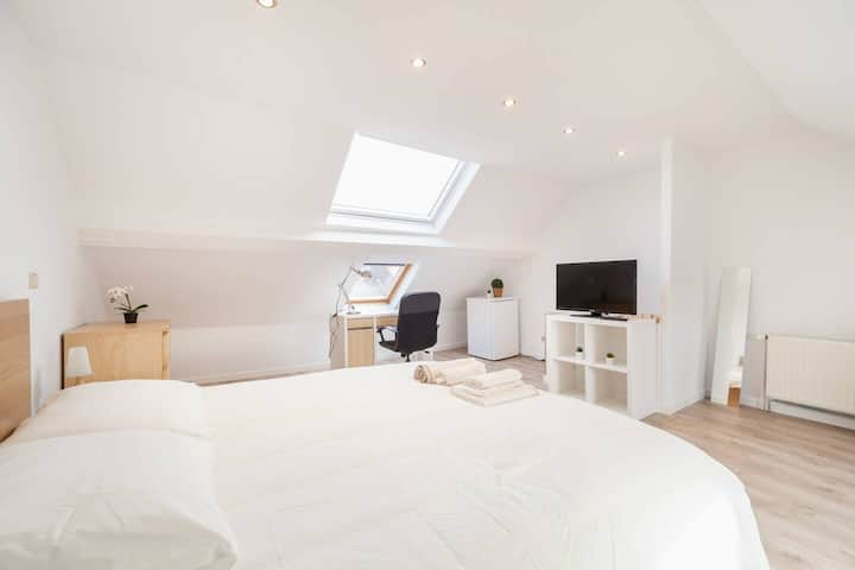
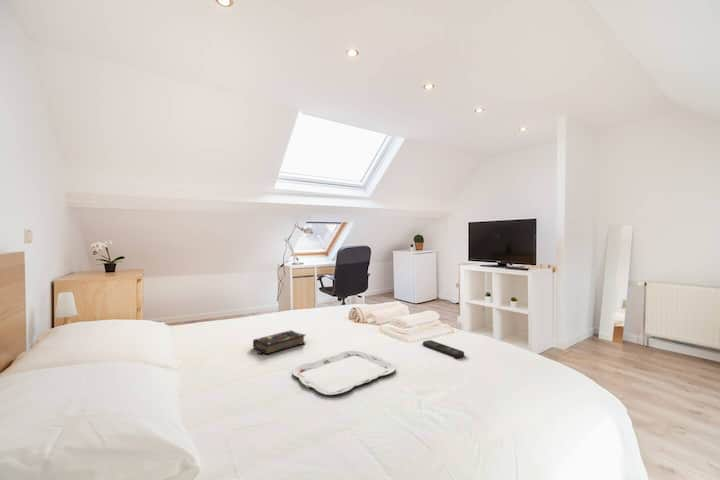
+ remote control [422,339,465,359]
+ book [252,329,307,355]
+ serving tray [291,350,396,396]
